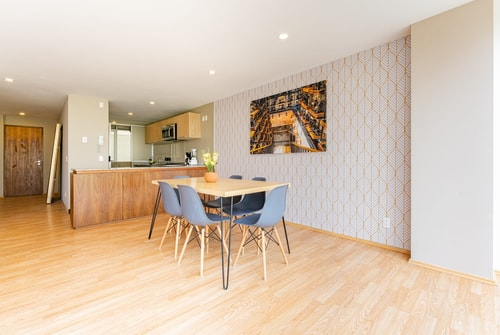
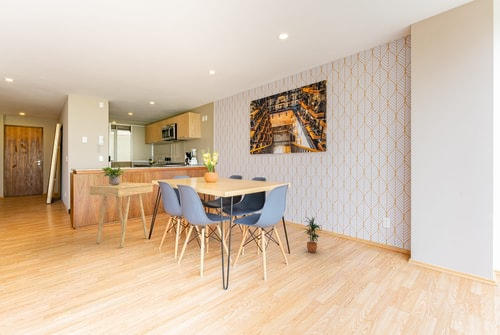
+ potted plant [101,165,126,185]
+ side table [87,181,155,248]
+ potted plant [303,216,323,253]
